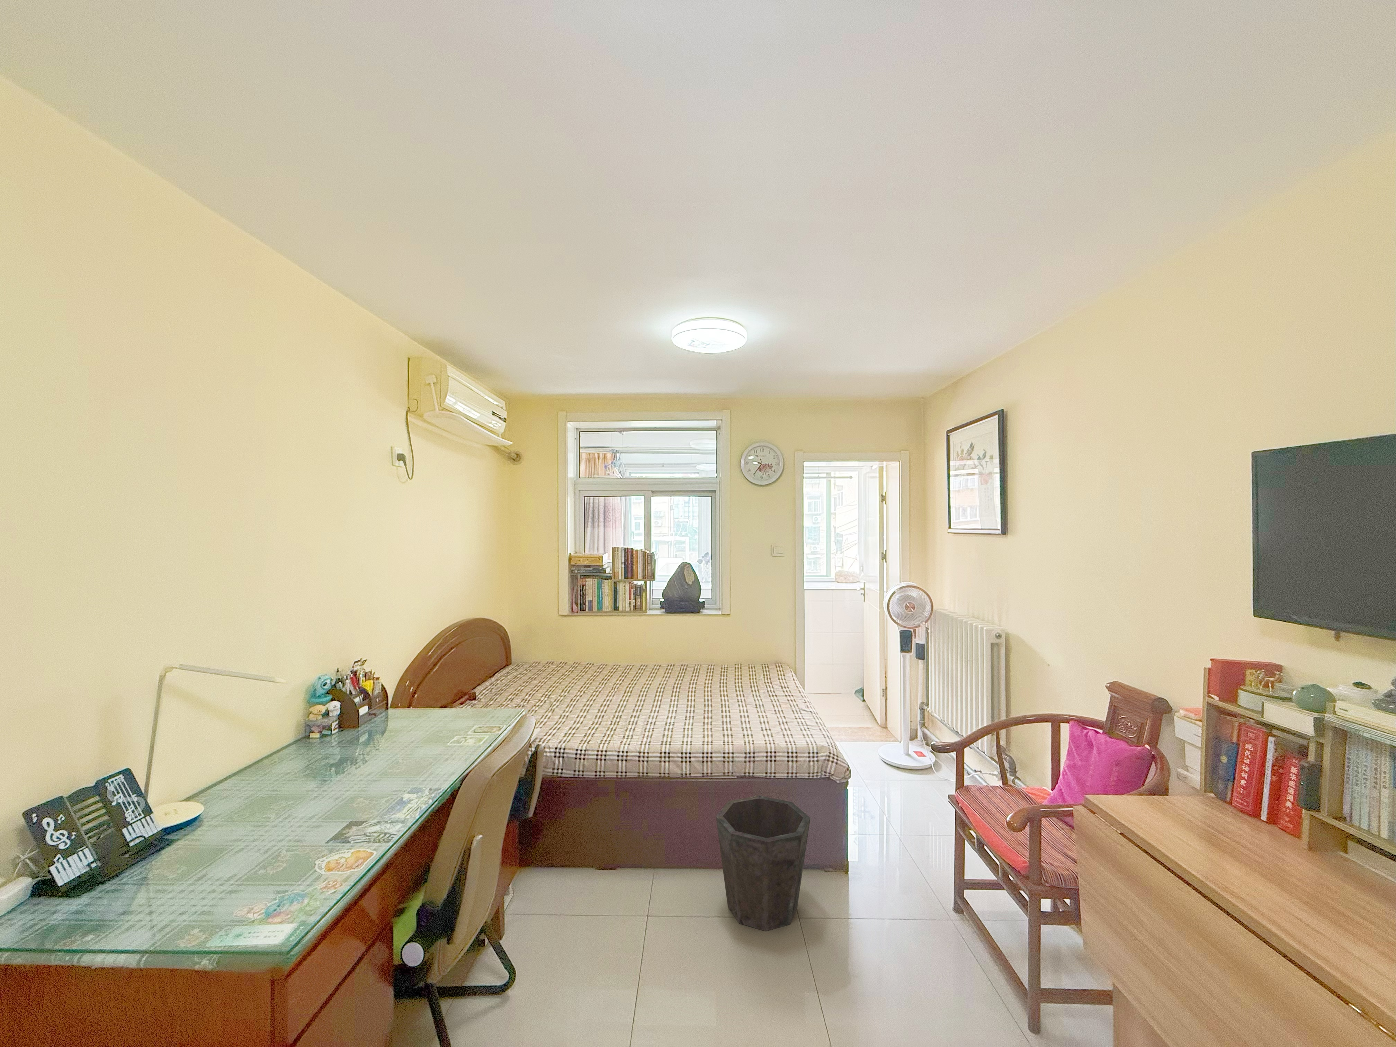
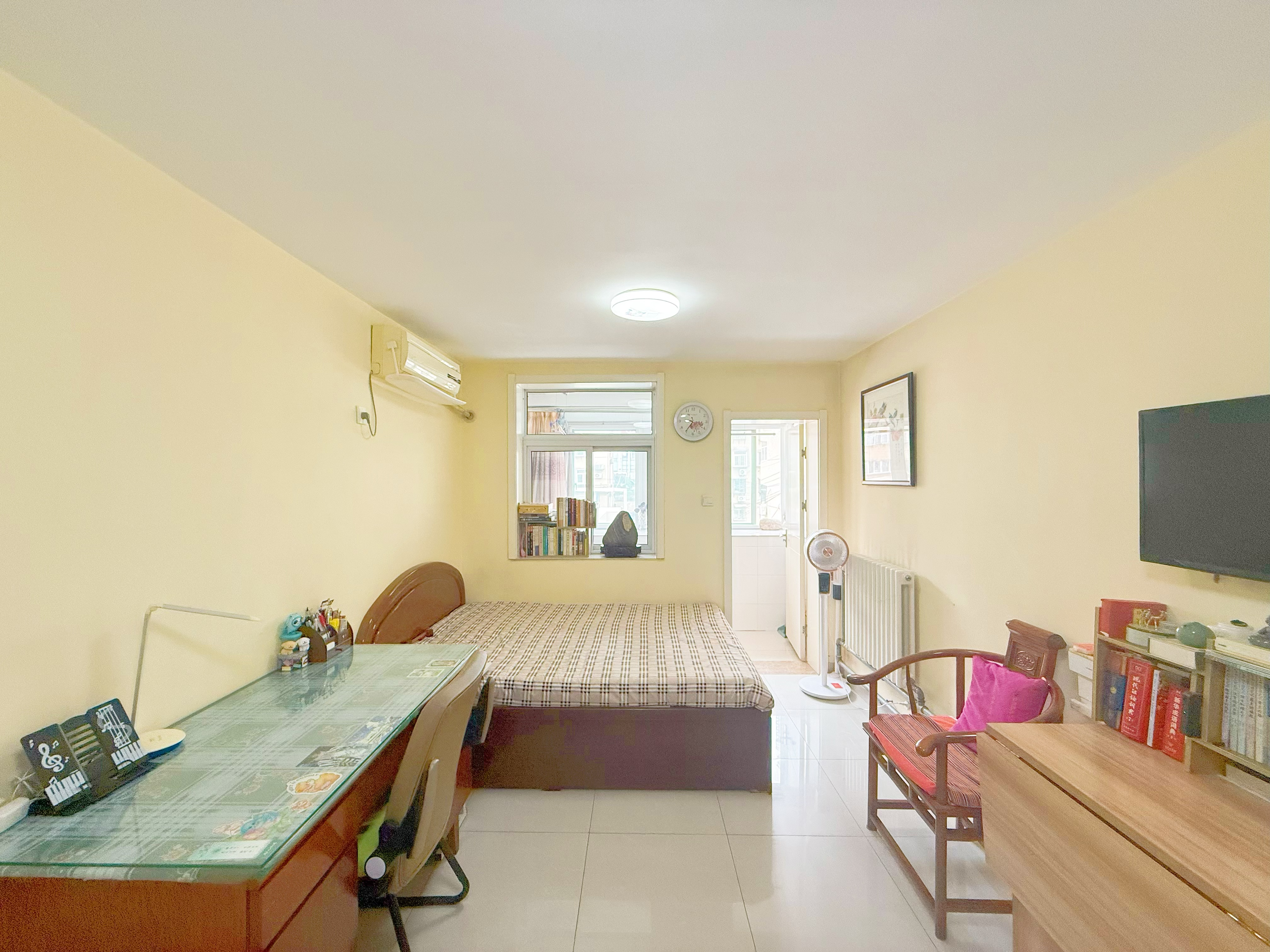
- waste bin [716,795,810,932]
